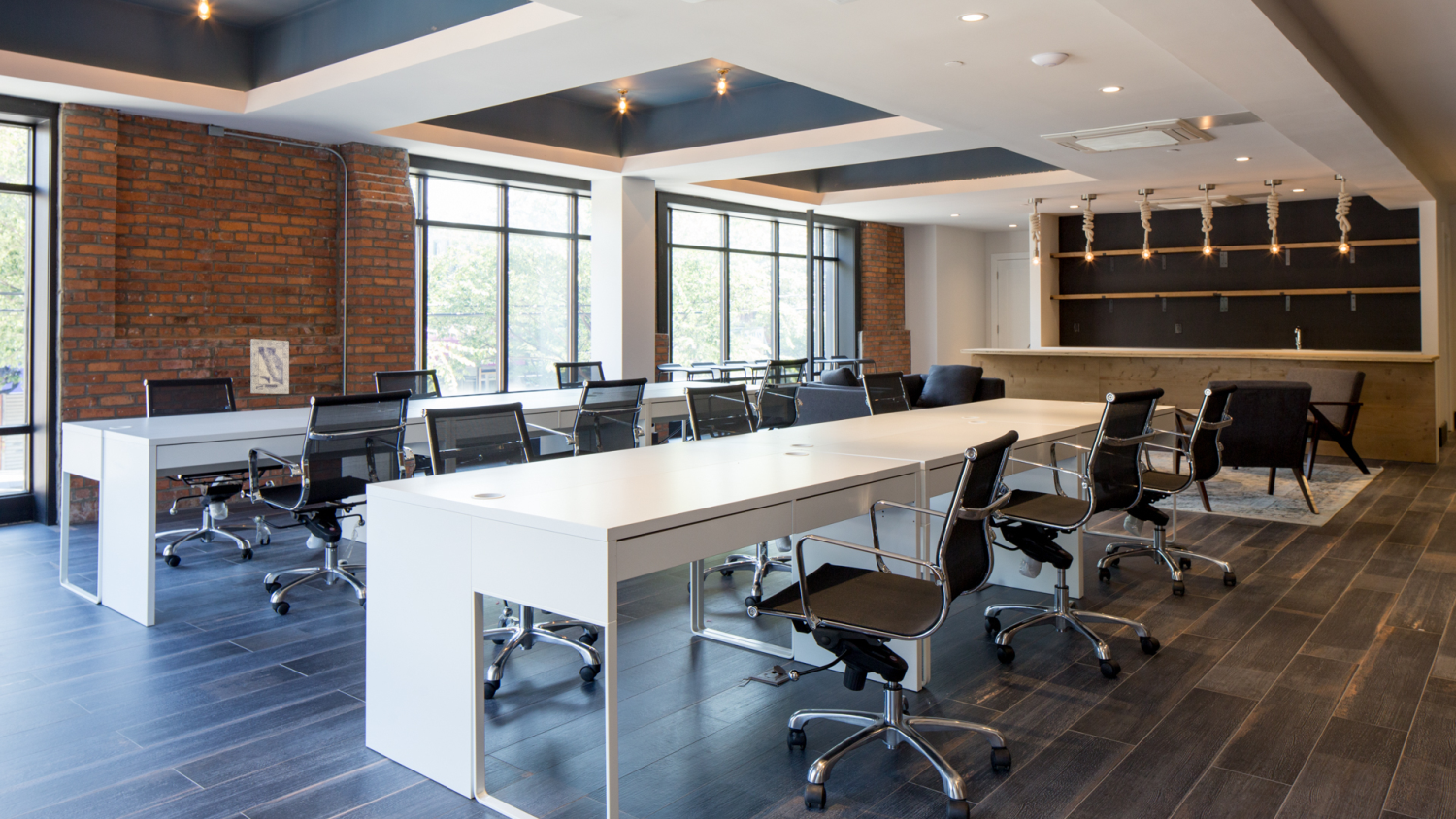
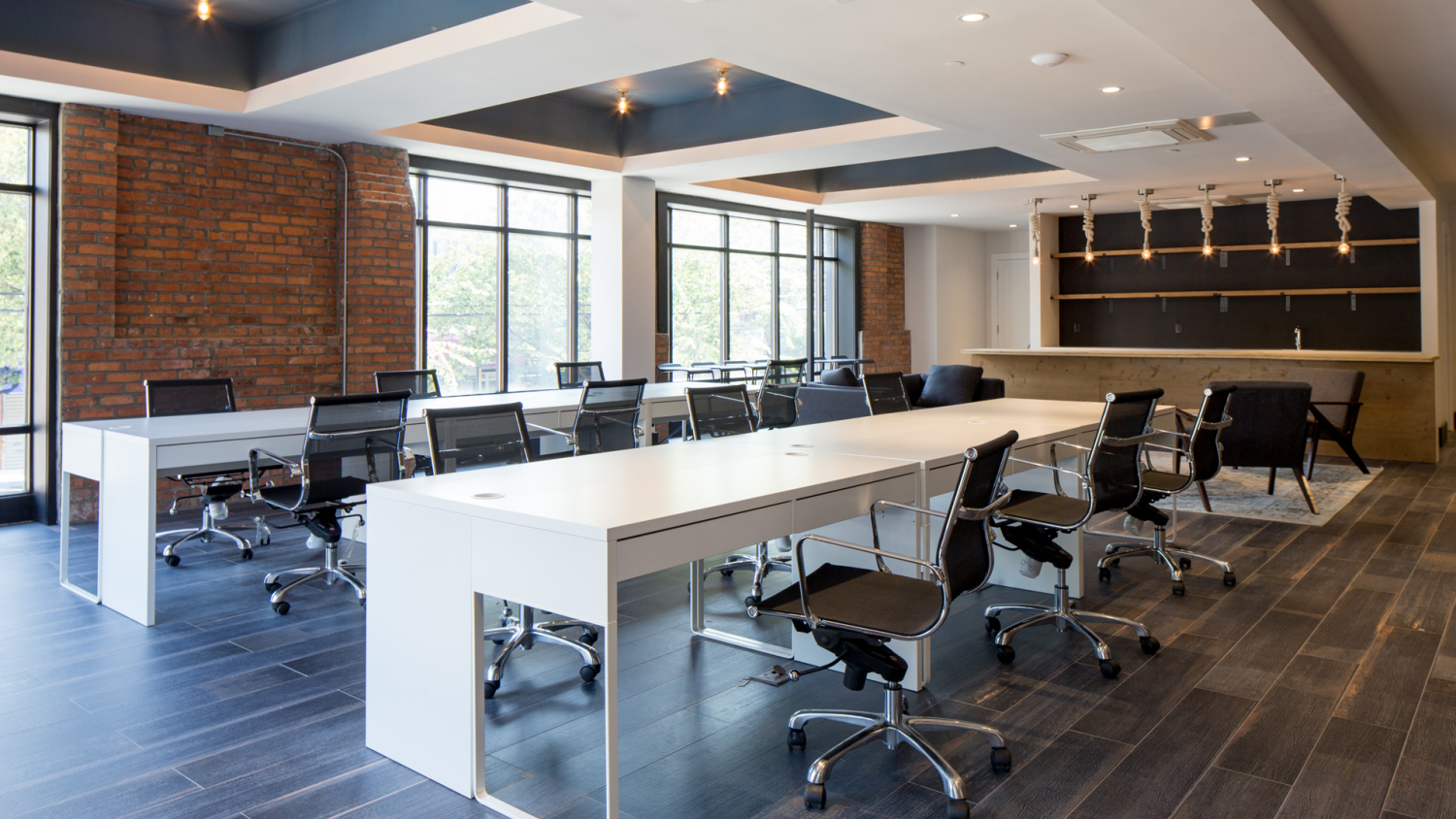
- wall art [249,338,290,395]
